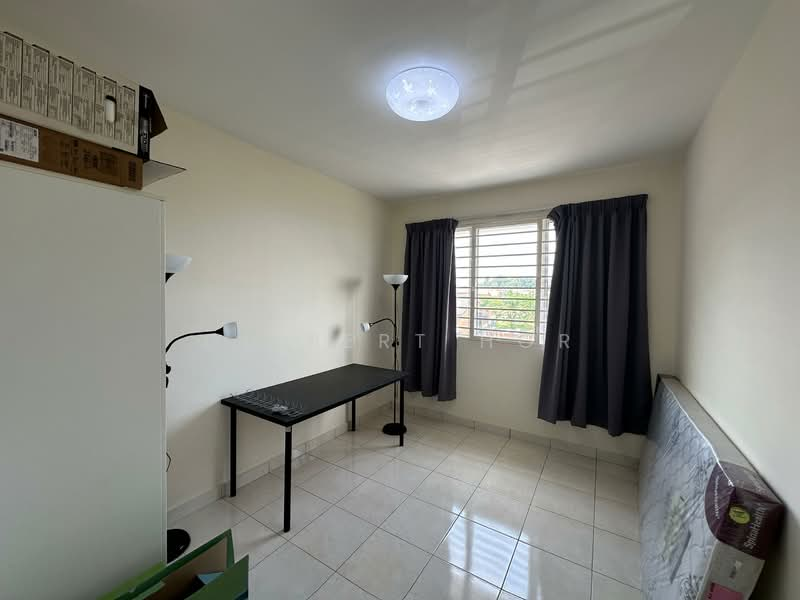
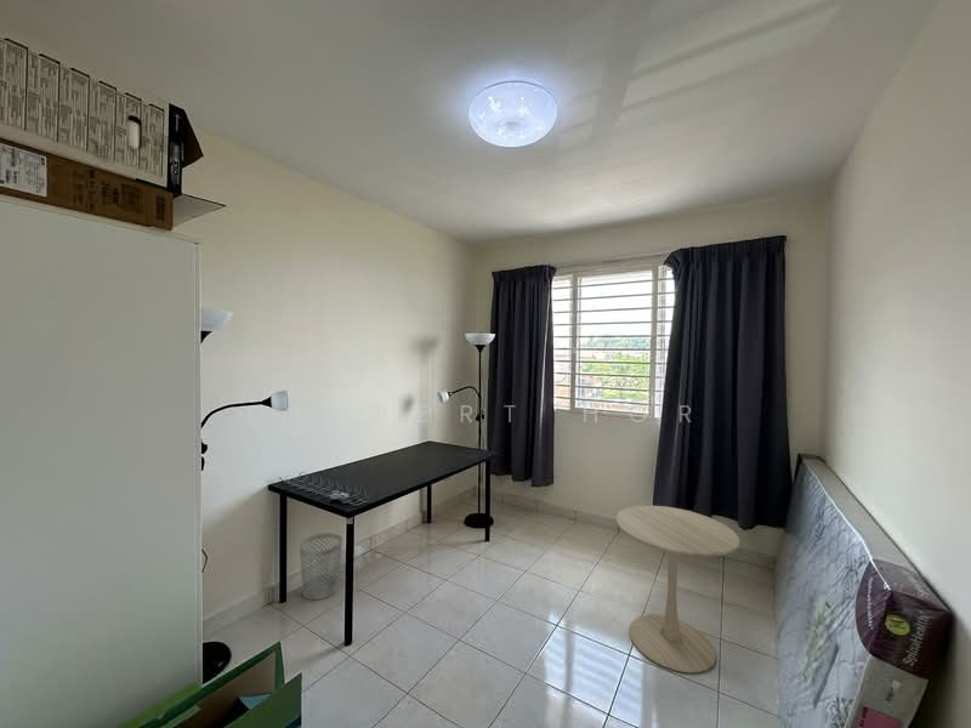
+ wastebasket [299,531,343,601]
+ side table [615,505,740,675]
